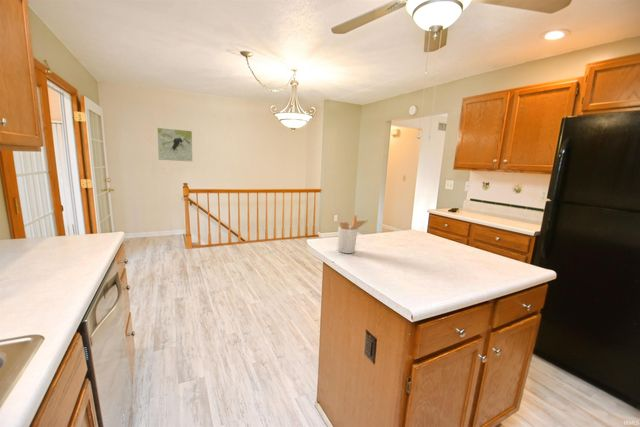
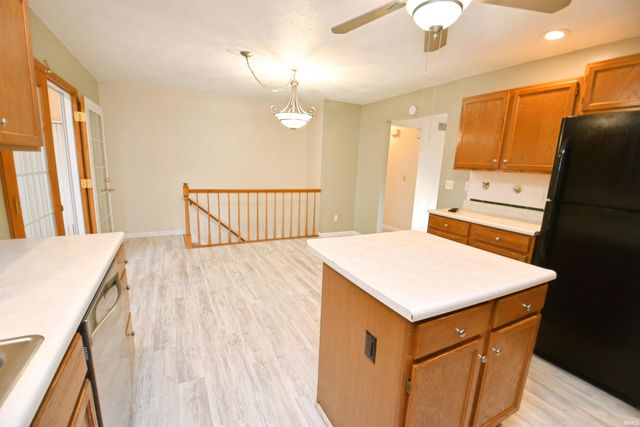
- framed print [156,127,193,162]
- utensil holder [337,214,369,254]
